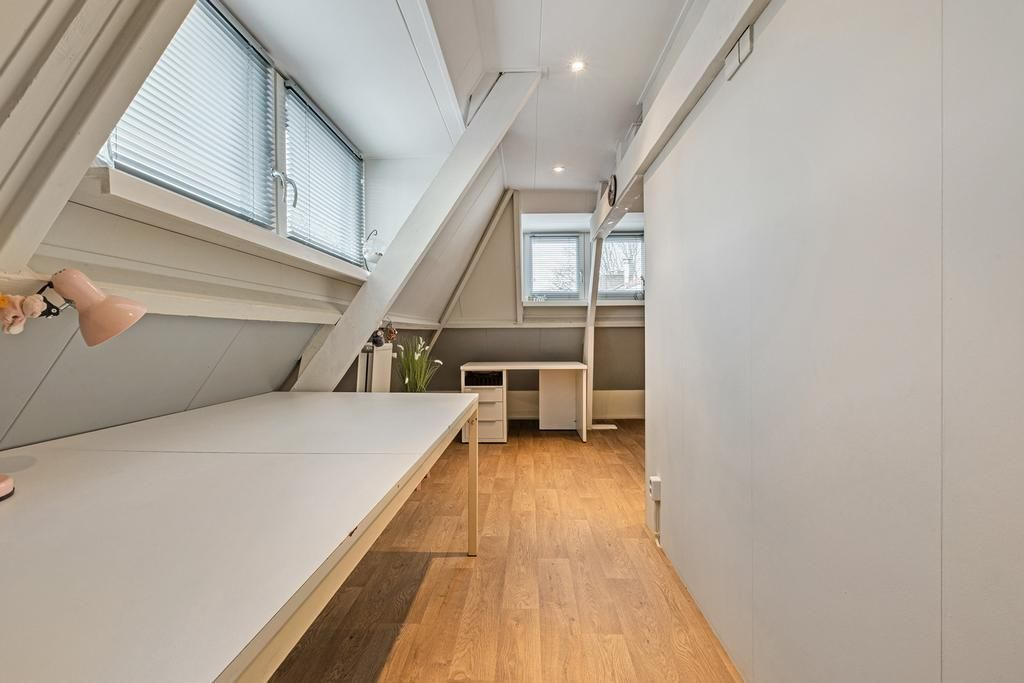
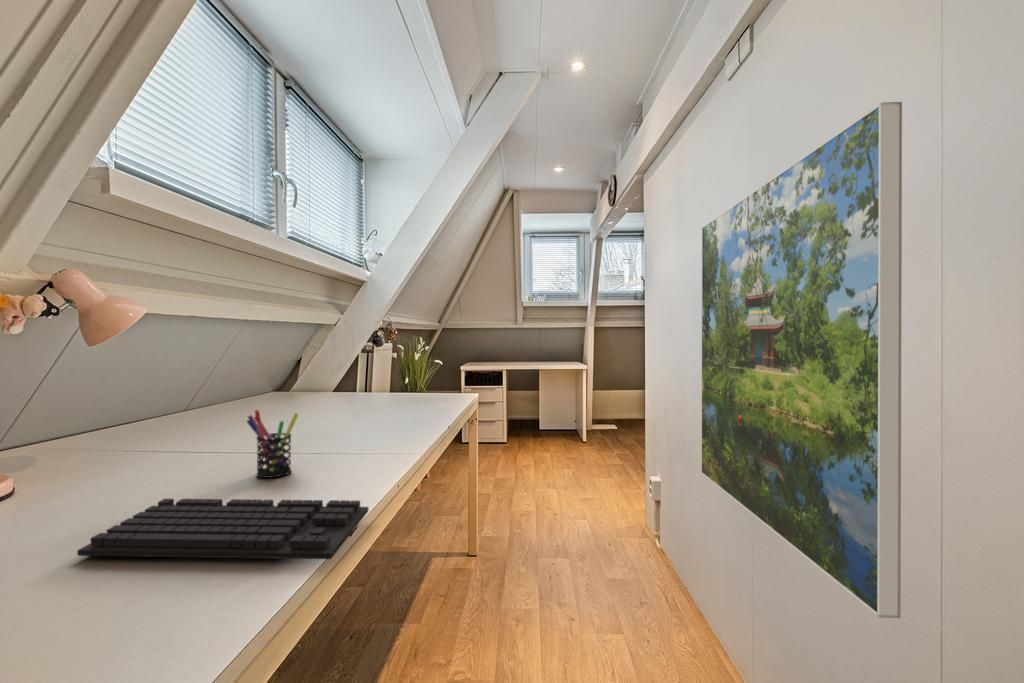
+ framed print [700,101,903,619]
+ keyboard [76,498,369,560]
+ pen holder [245,409,300,479]
